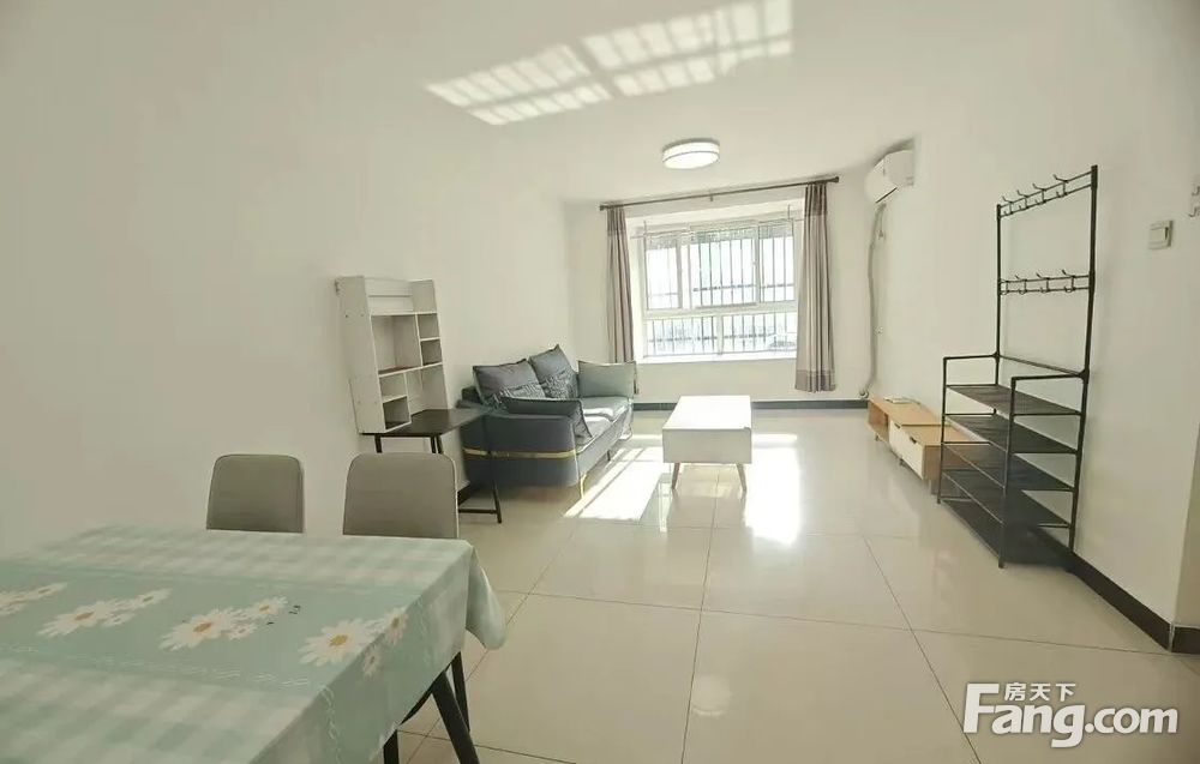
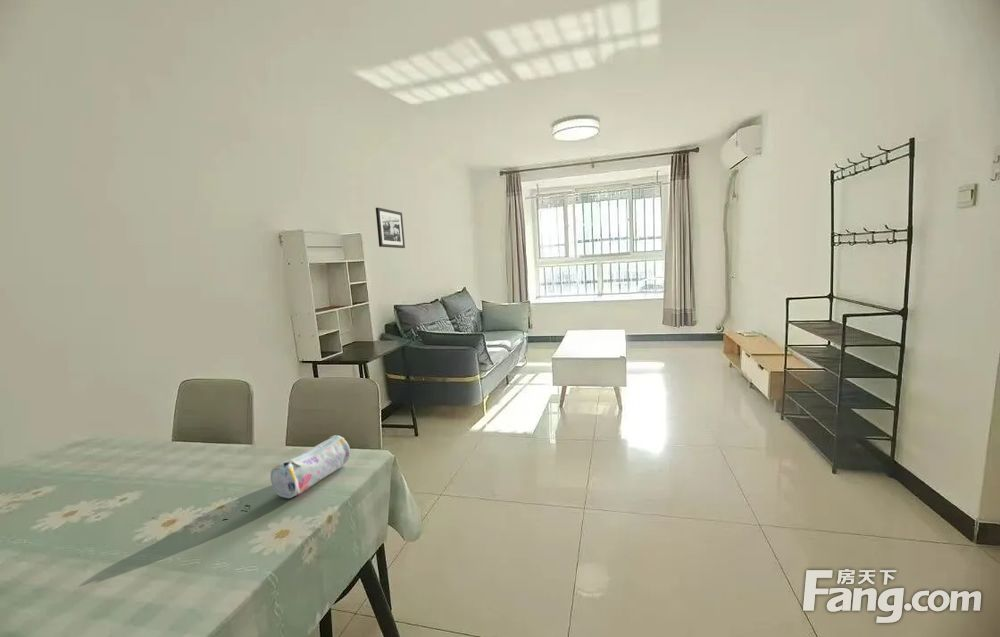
+ pencil case [270,434,351,499]
+ picture frame [375,207,406,249]
